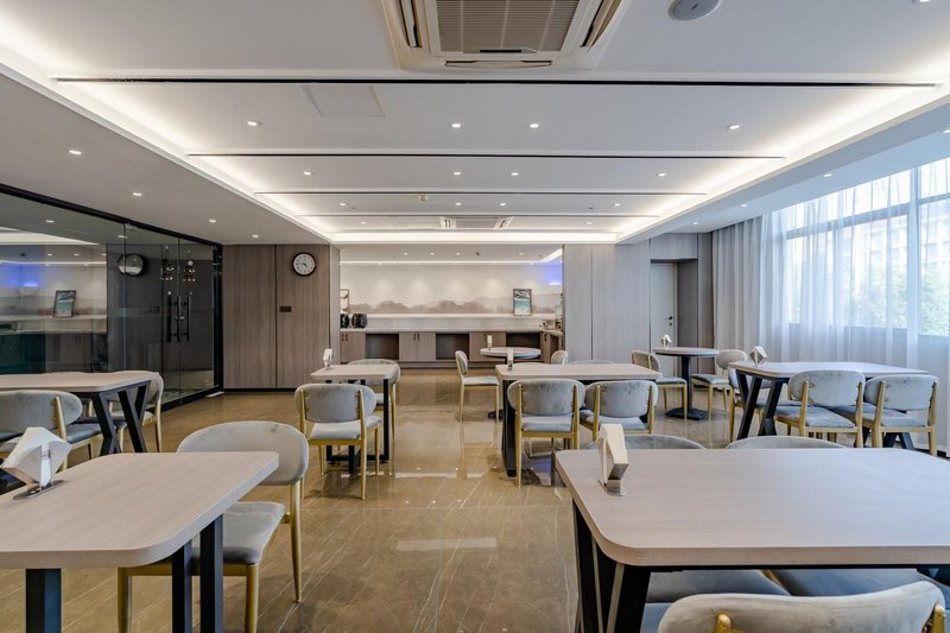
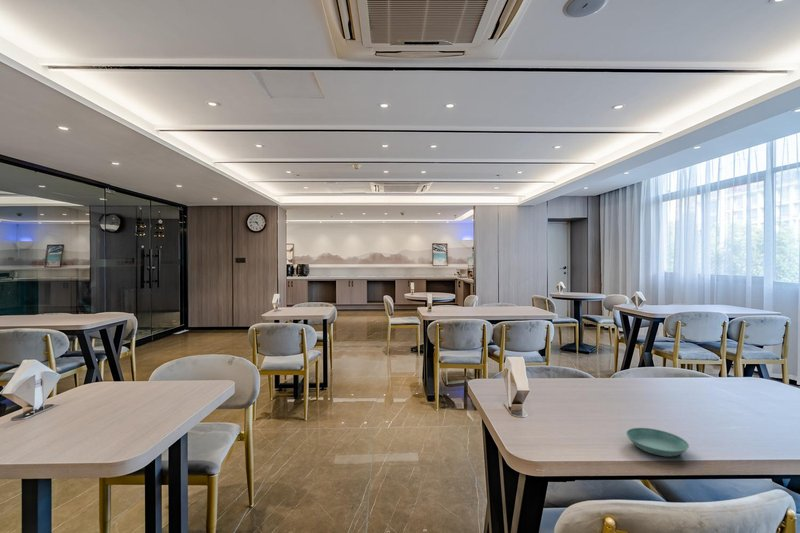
+ saucer [625,427,690,457]
